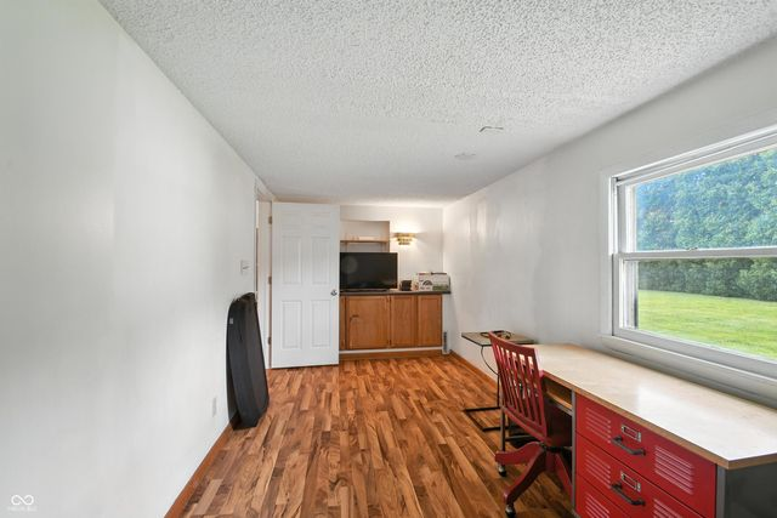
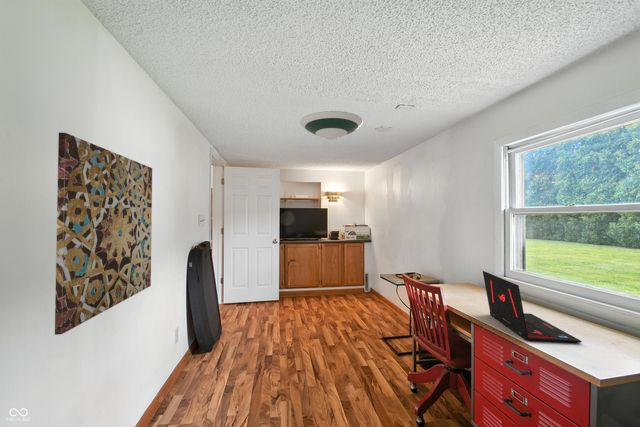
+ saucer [299,110,364,141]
+ laptop [482,270,583,344]
+ wall art [54,131,153,336]
